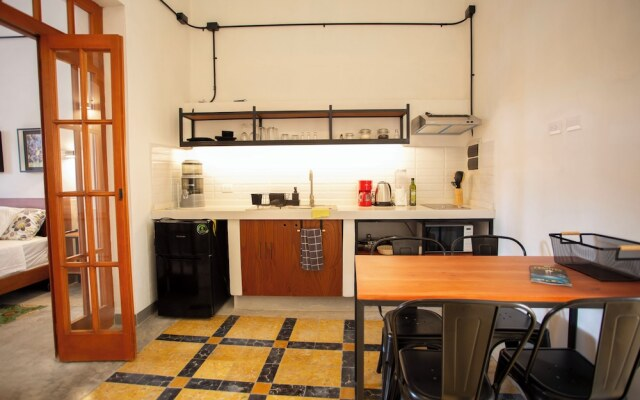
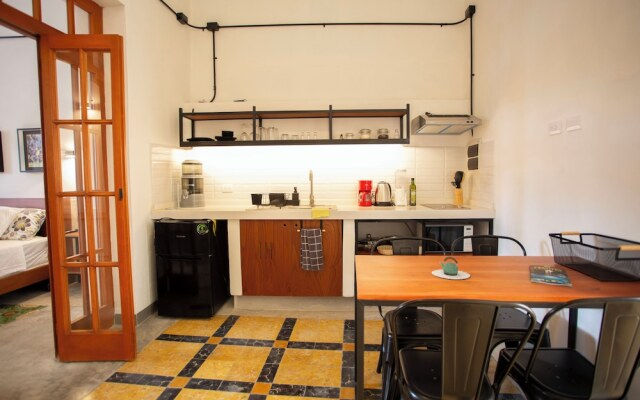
+ teapot [431,256,471,280]
